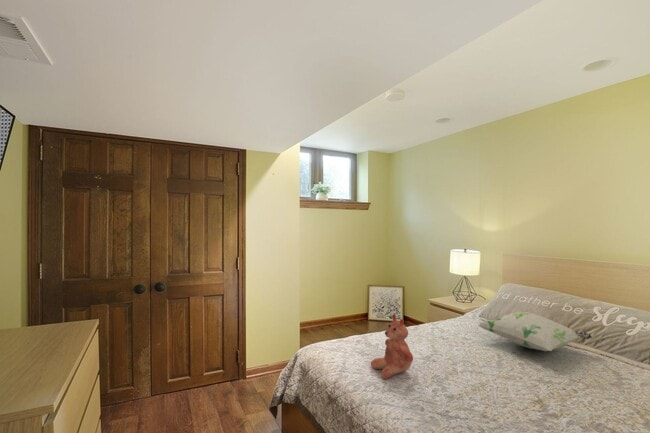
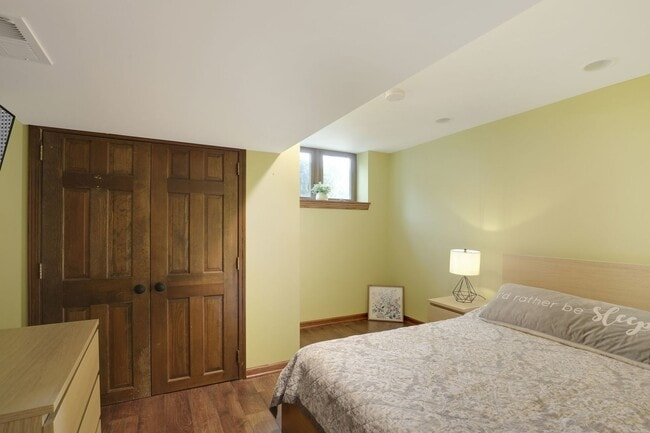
- decorative pillow [478,311,593,352]
- teddy bear [370,314,414,380]
